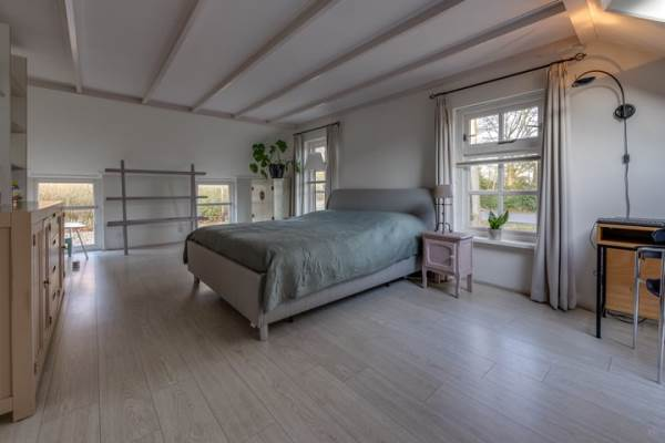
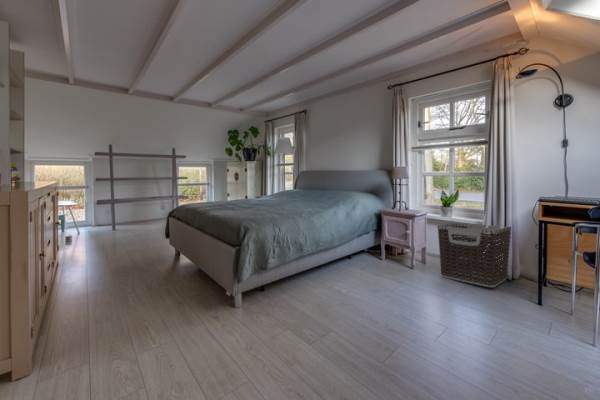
+ clothes hamper [436,222,512,288]
